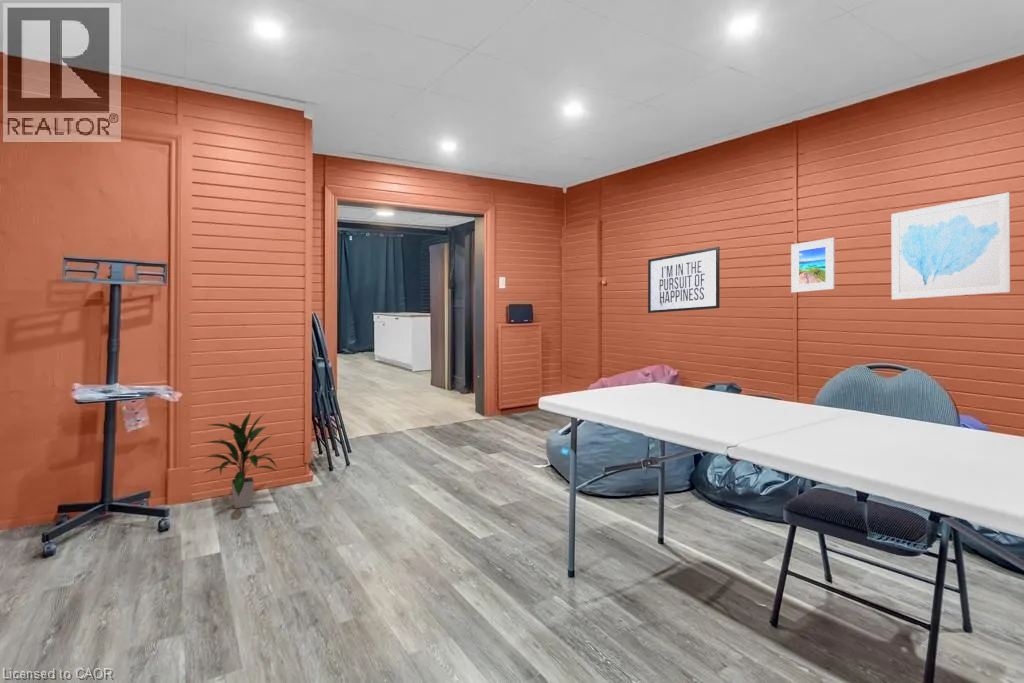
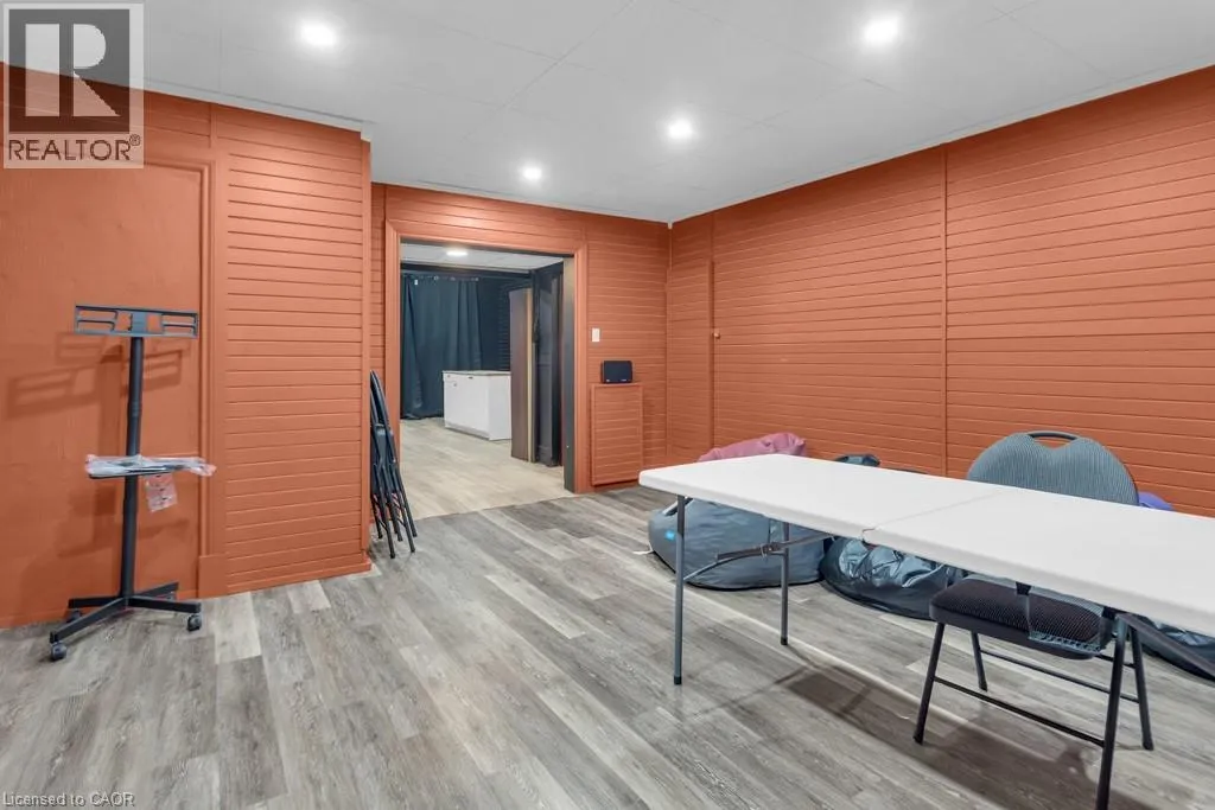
- indoor plant [201,411,277,509]
- wall art [890,191,1011,301]
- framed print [790,237,836,294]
- mirror [647,246,721,314]
